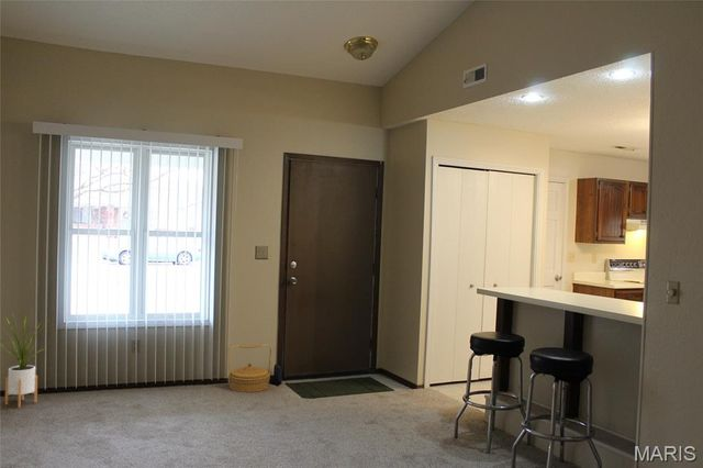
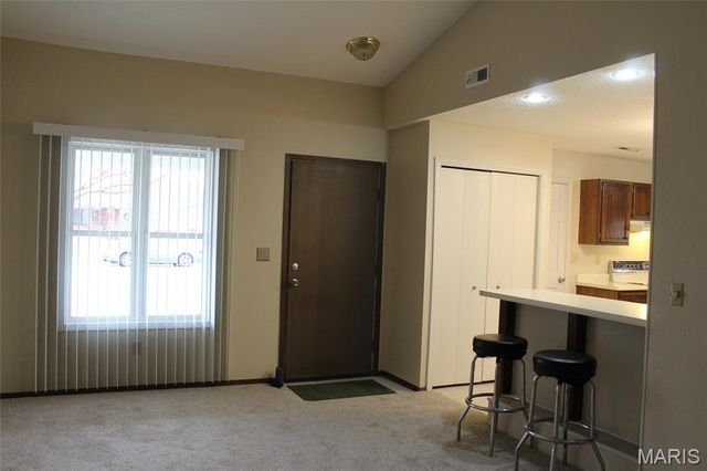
- house plant [0,310,49,409]
- basket [227,343,274,393]
